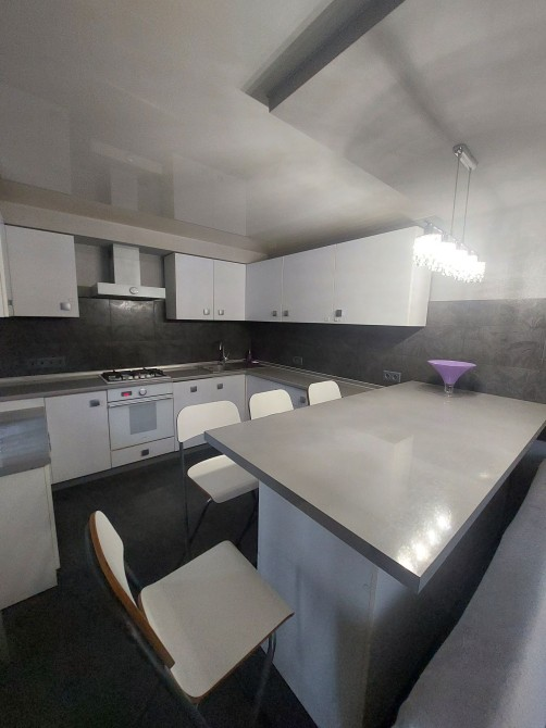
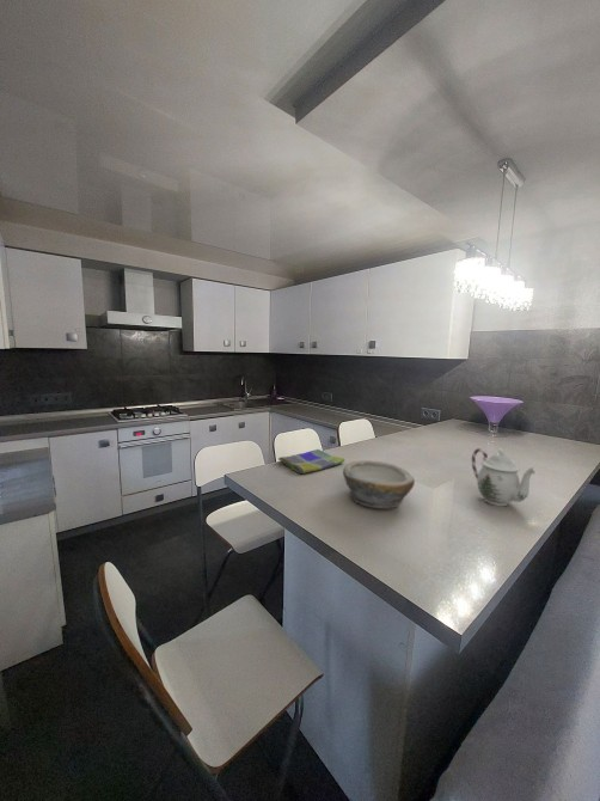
+ dish towel [277,448,345,475]
+ teapot [471,447,538,507]
+ bowl [342,459,416,509]
